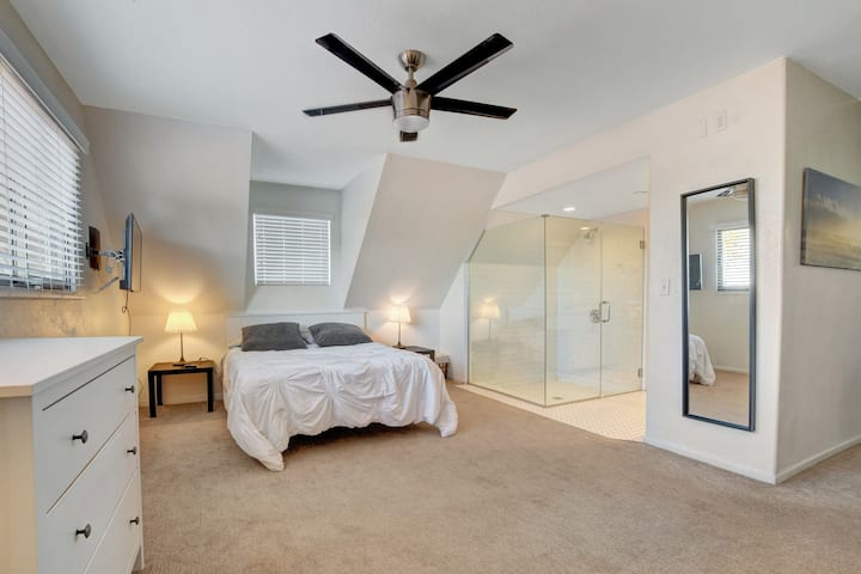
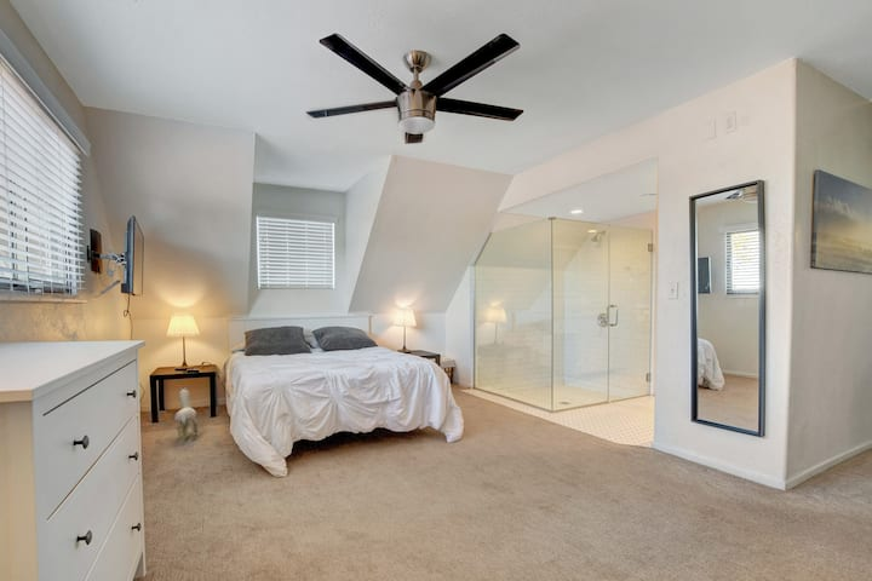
+ plush toy [173,386,200,444]
